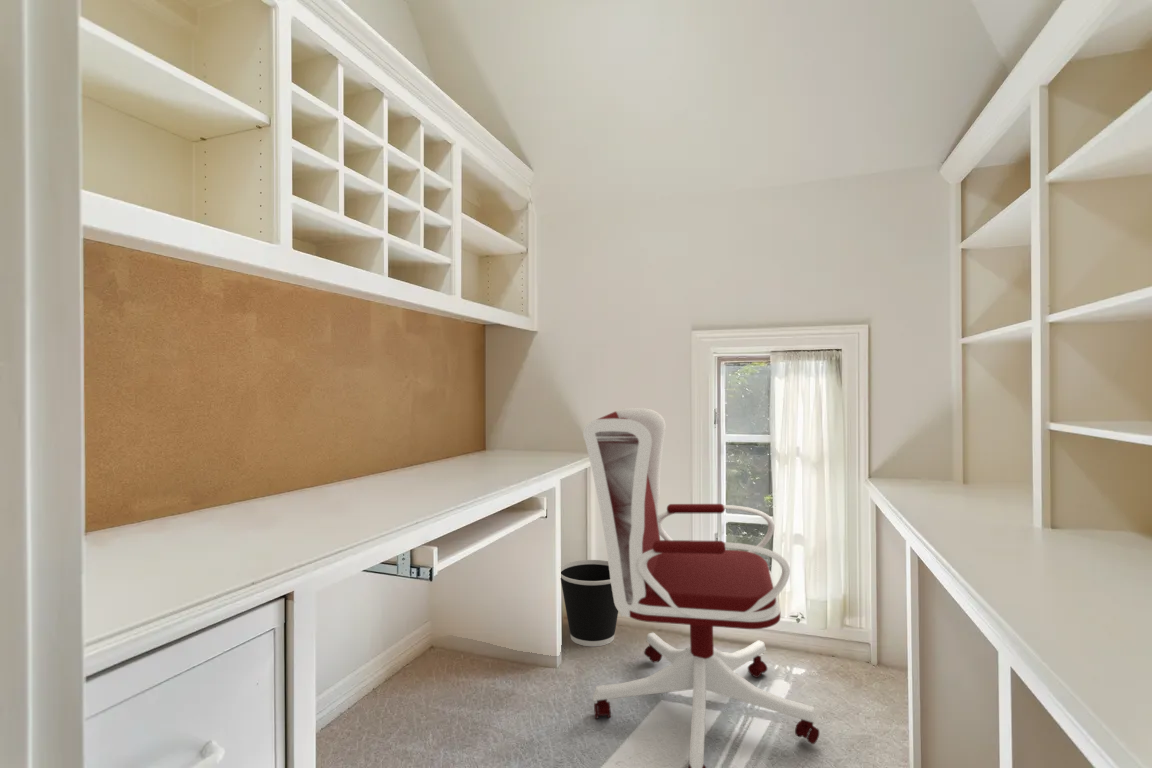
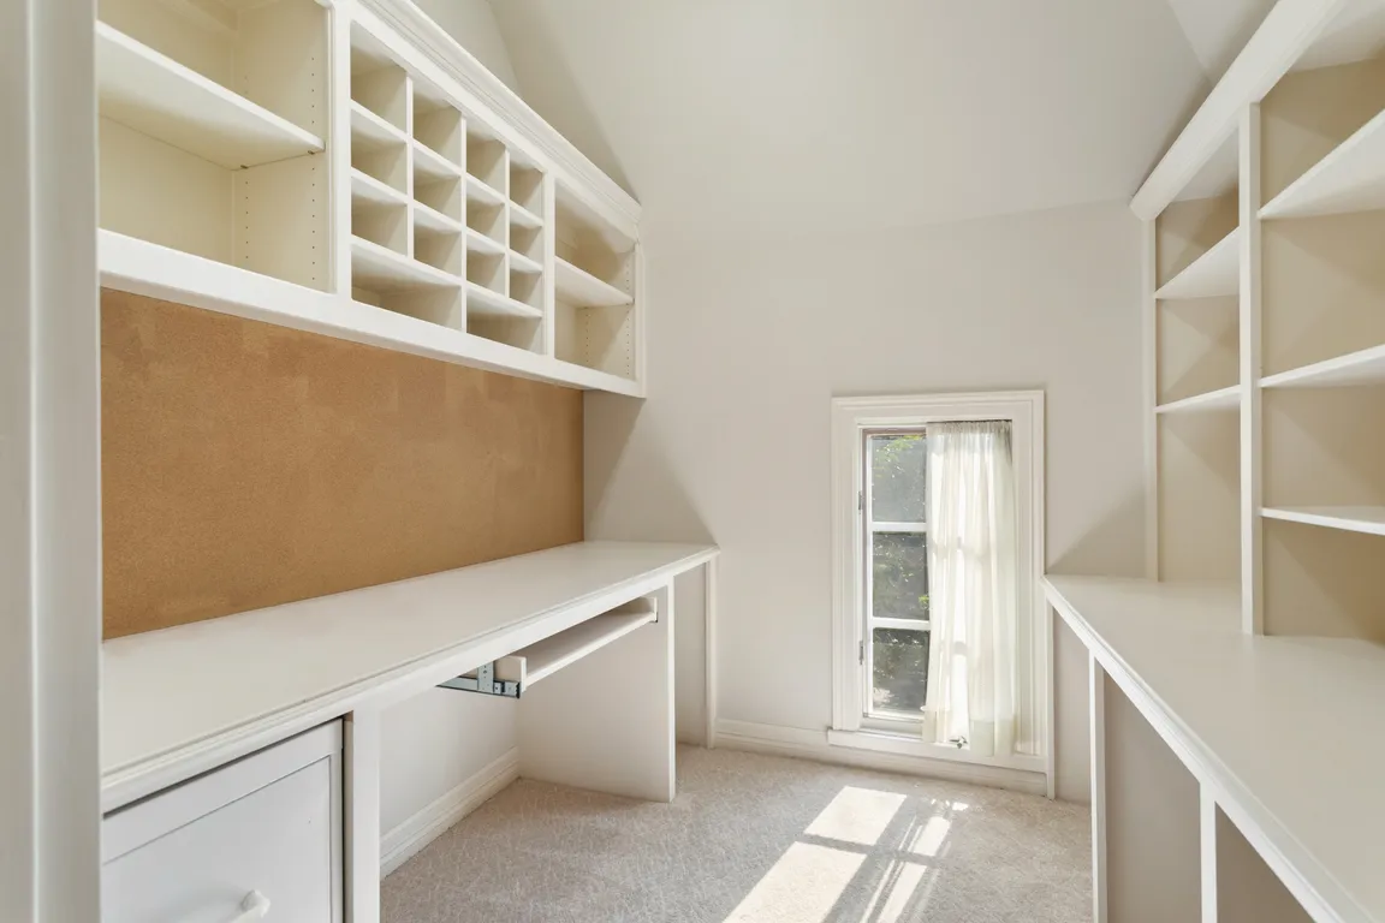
- wastebasket [560,559,619,647]
- office chair [582,407,820,768]
